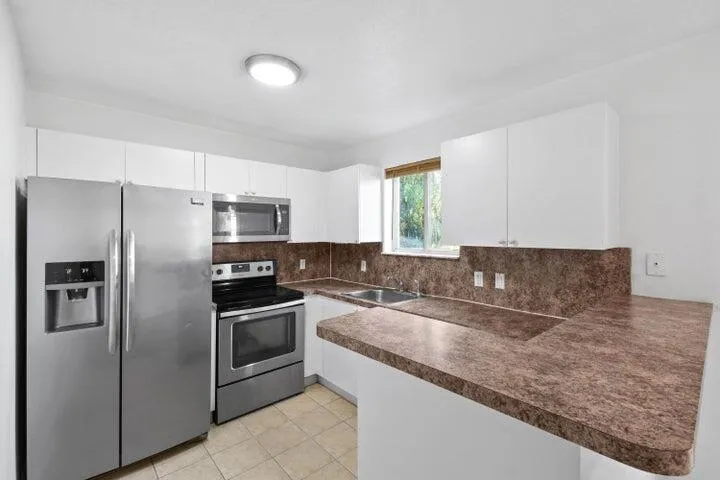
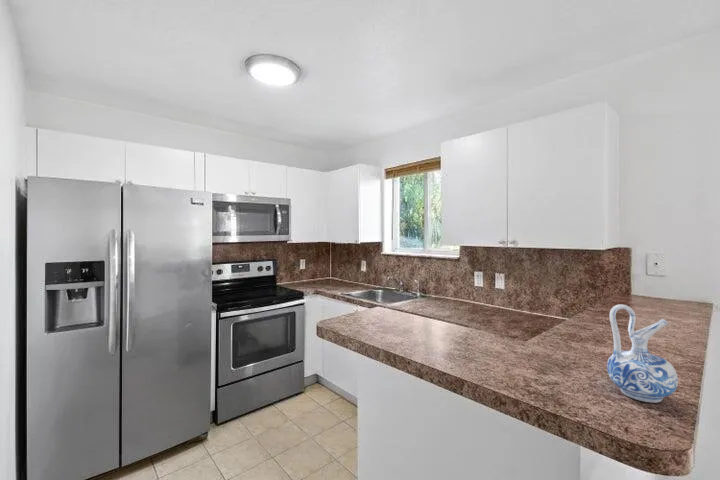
+ ceramic pitcher [606,303,679,404]
